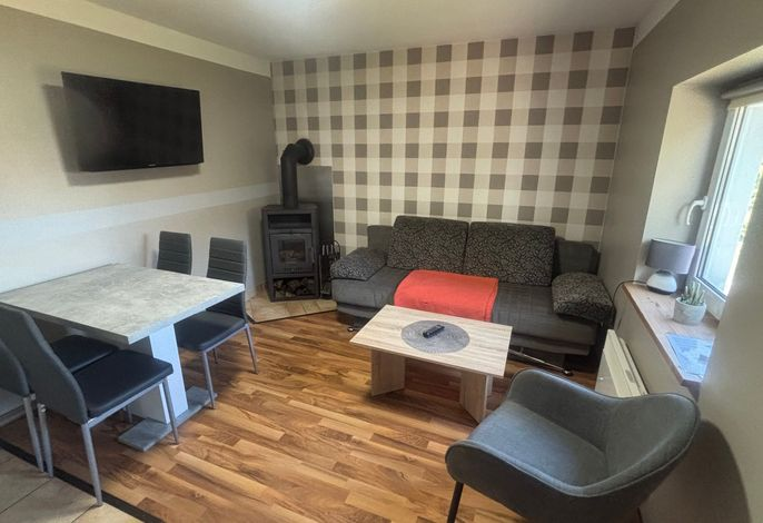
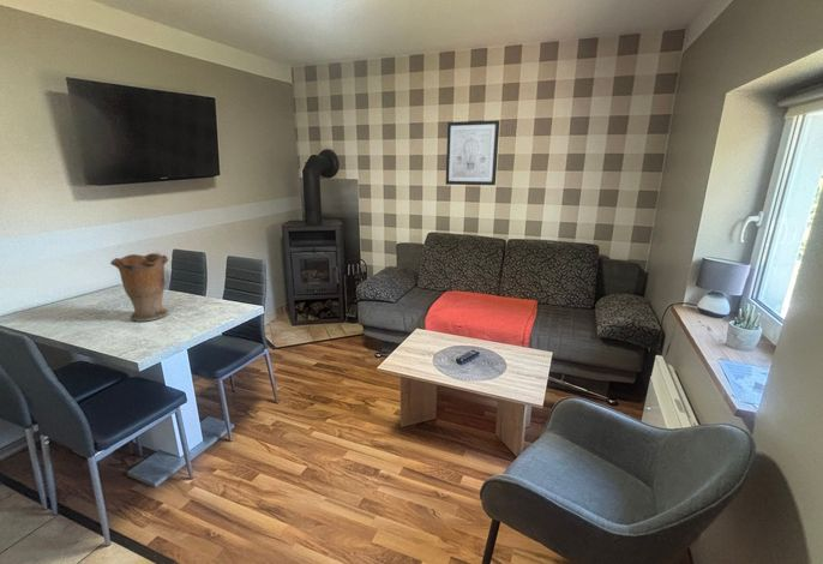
+ vase [109,252,170,323]
+ wall art [445,119,500,186]
